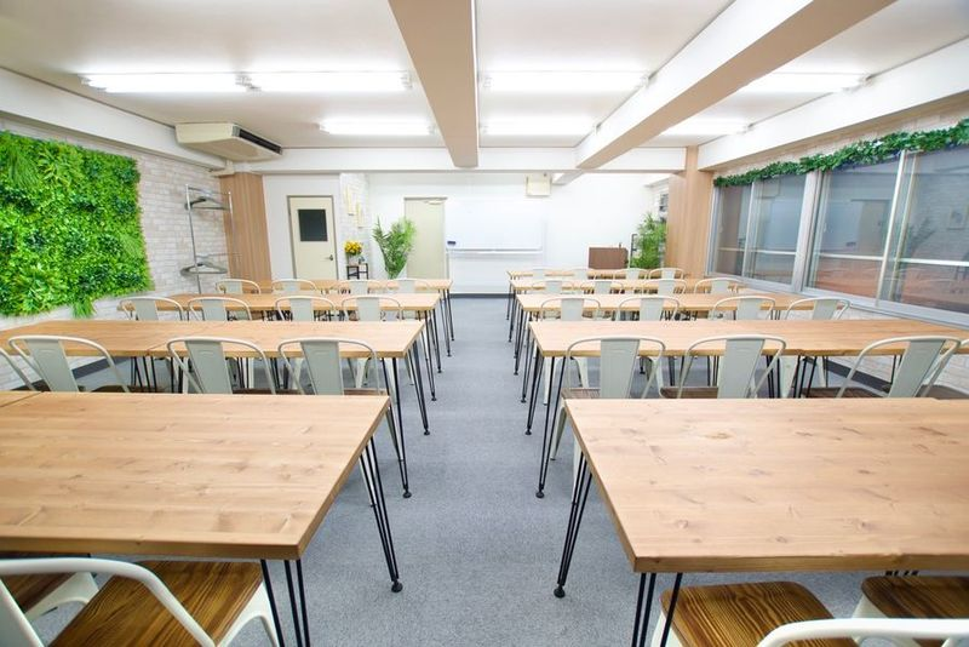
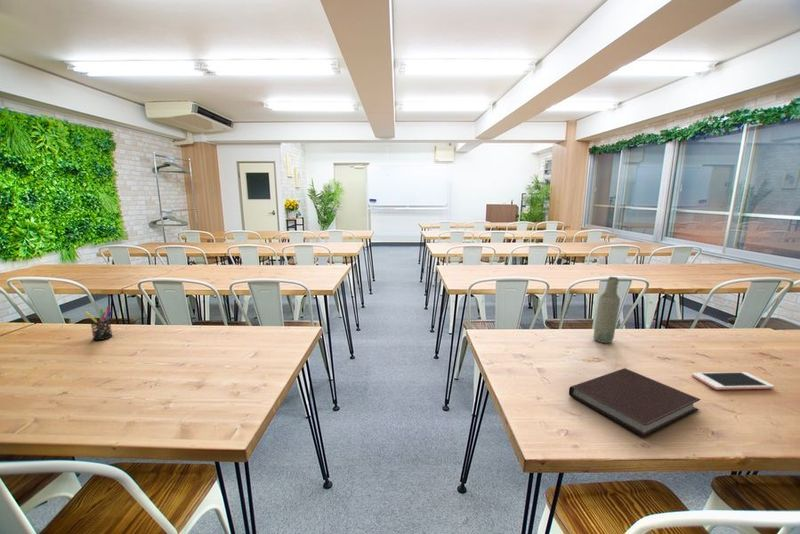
+ cell phone [691,371,775,391]
+ notebook [568,368,702,438]
+ bottle [592,276,621,344]
+ pen holder [84,305,114,341]
